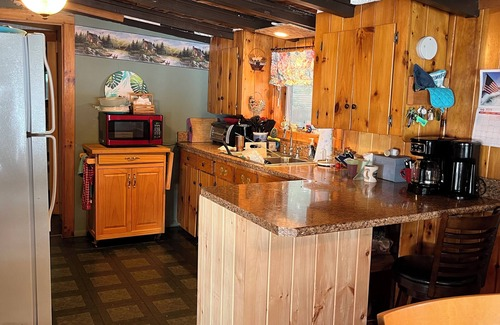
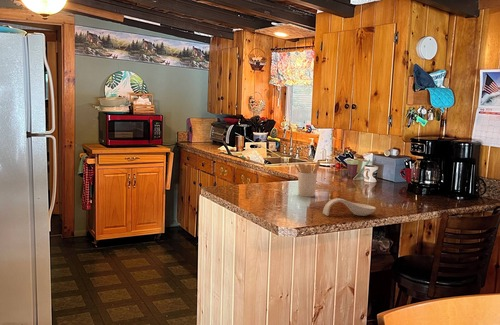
+ spoon rest [322,197,377,217]
+ utensil holder [294,161,321,198]
